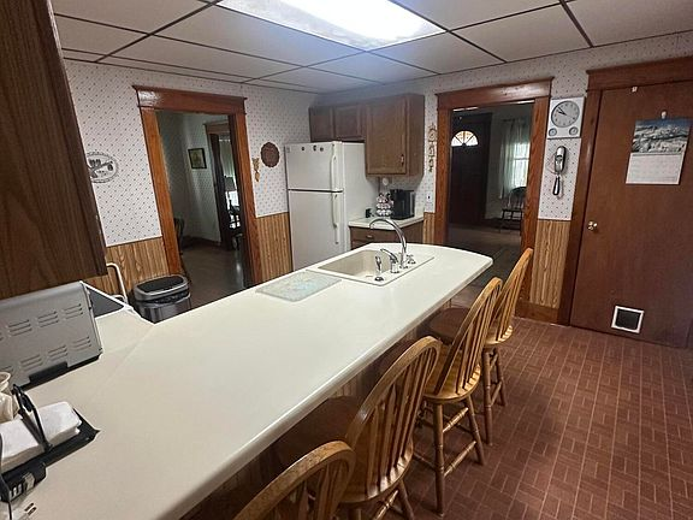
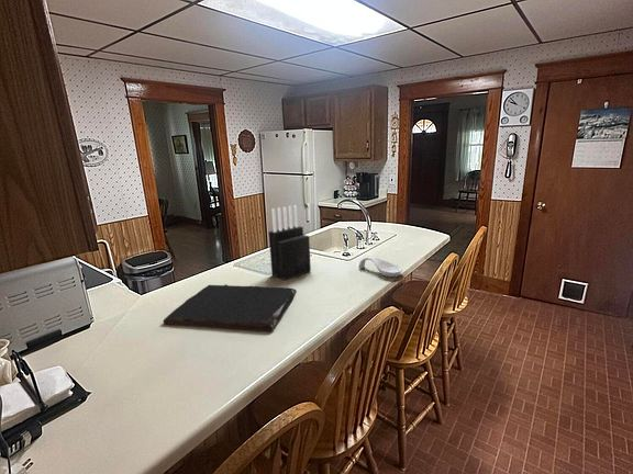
+ spoon rest [357,256,403,278]
+ cutting board [163,283,298,332]
+ knife block [268,204,312,281]
